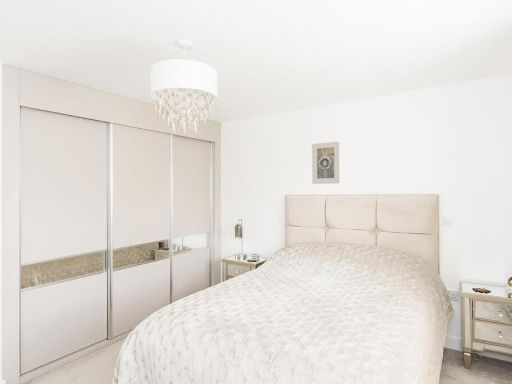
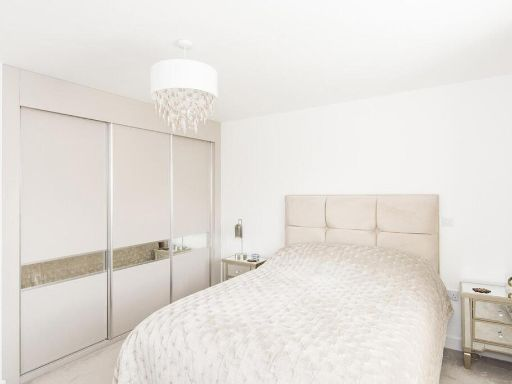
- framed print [311,140,341,185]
